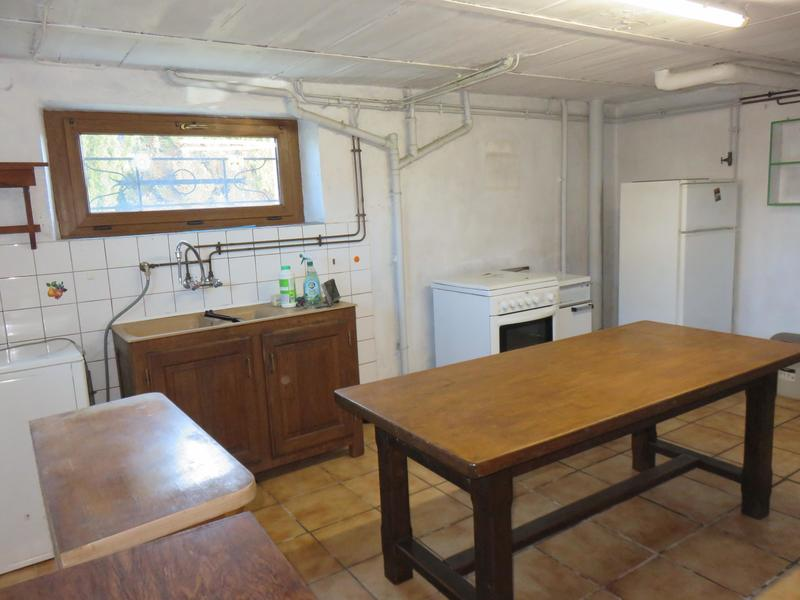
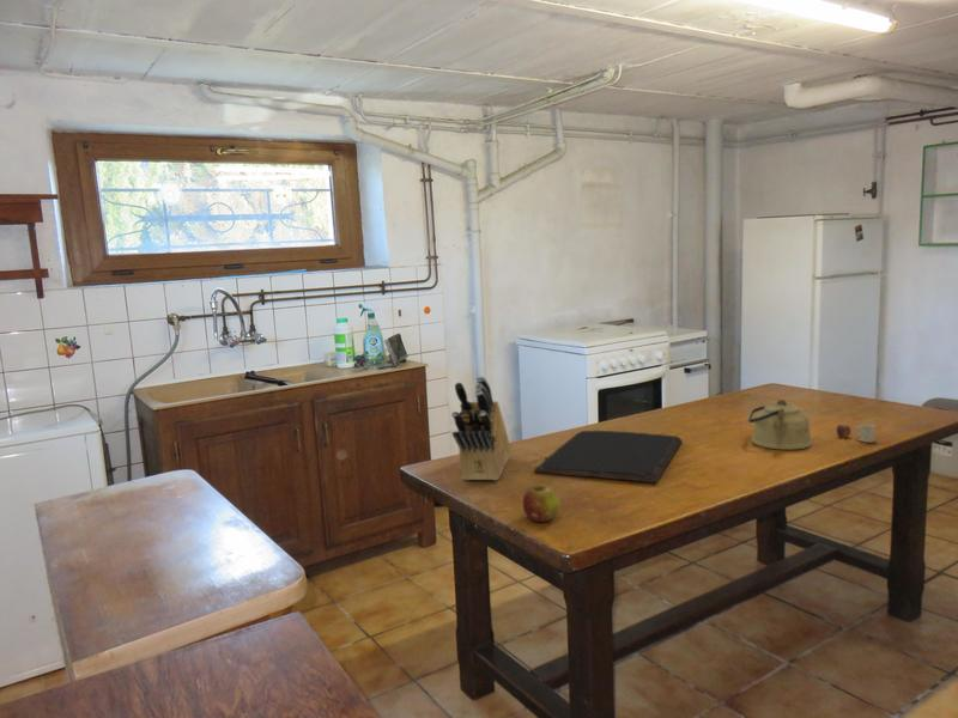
+ fruit [522,485,562,523]
+ cutting board [533,430,684,483]
+ mug [835,422,878,444]
+ knife block [450,376,511,481]
+ kettle [747,398,814,451]
